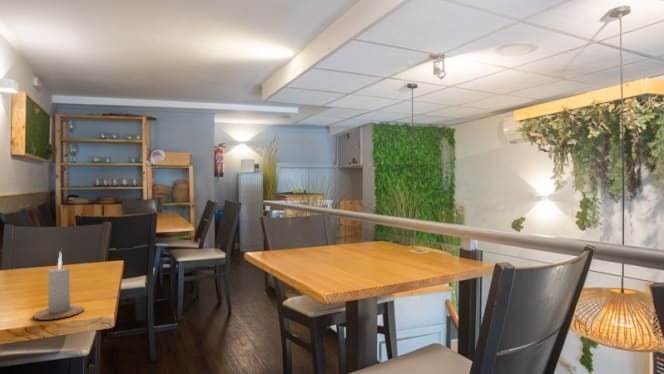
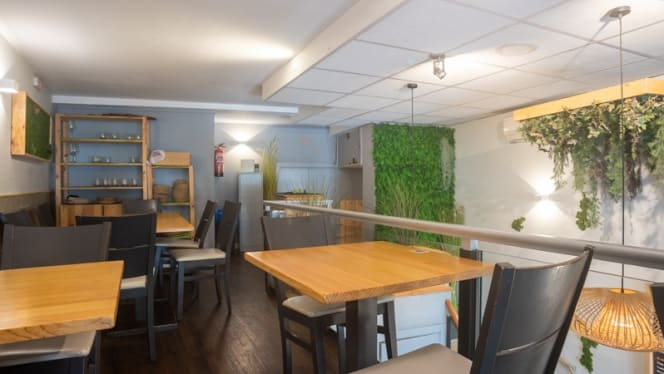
- candle [32,250,86,321]
